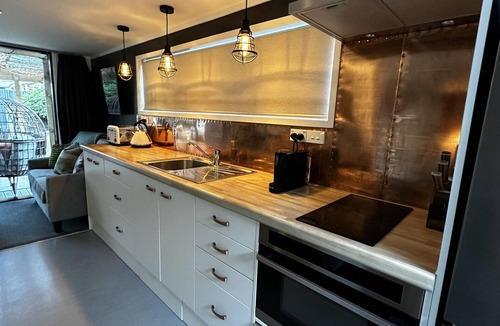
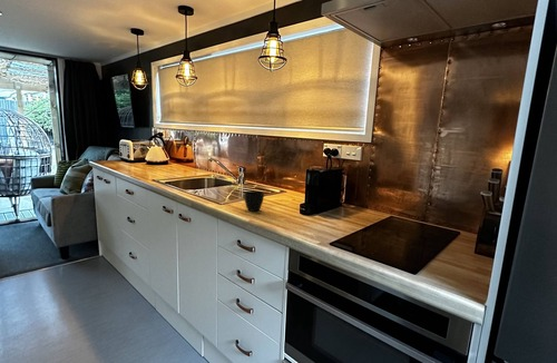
+ cup [243,190,265,213]
